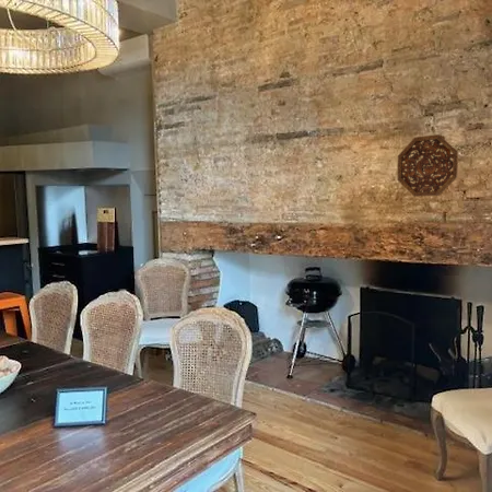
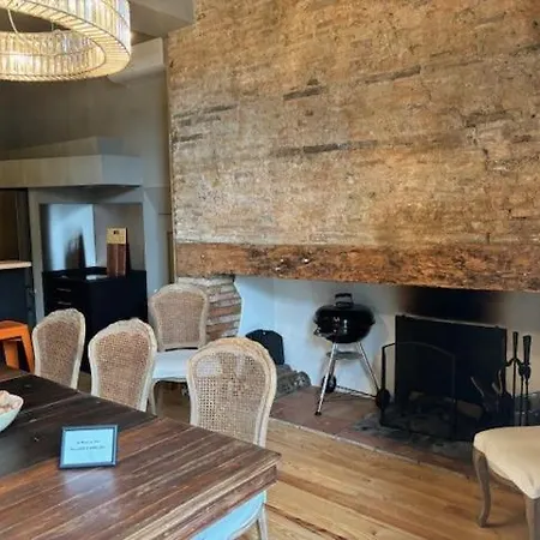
- decorative platter [396,133,459,197]
